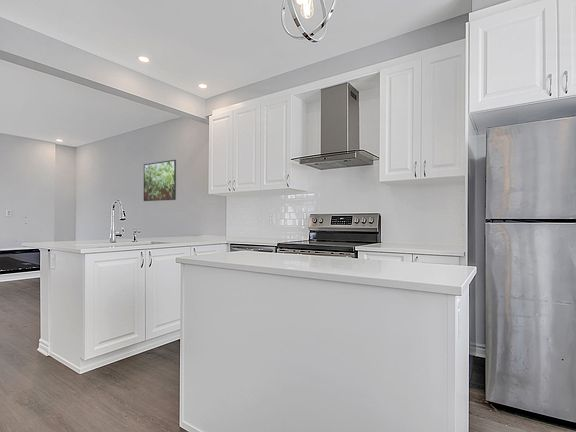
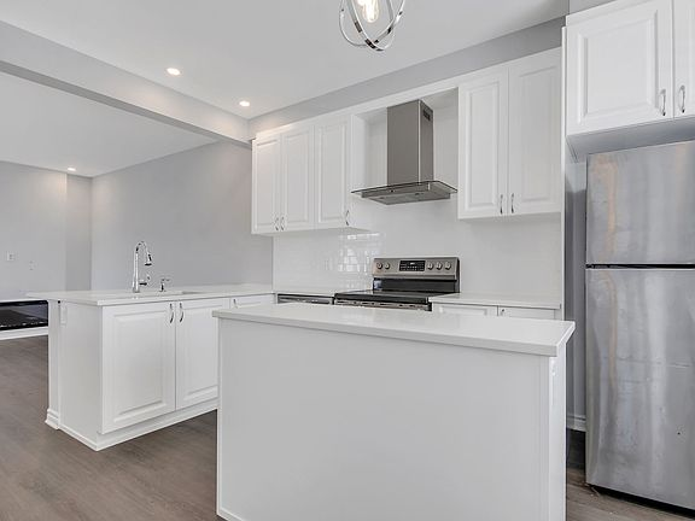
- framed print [143,159,177,202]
